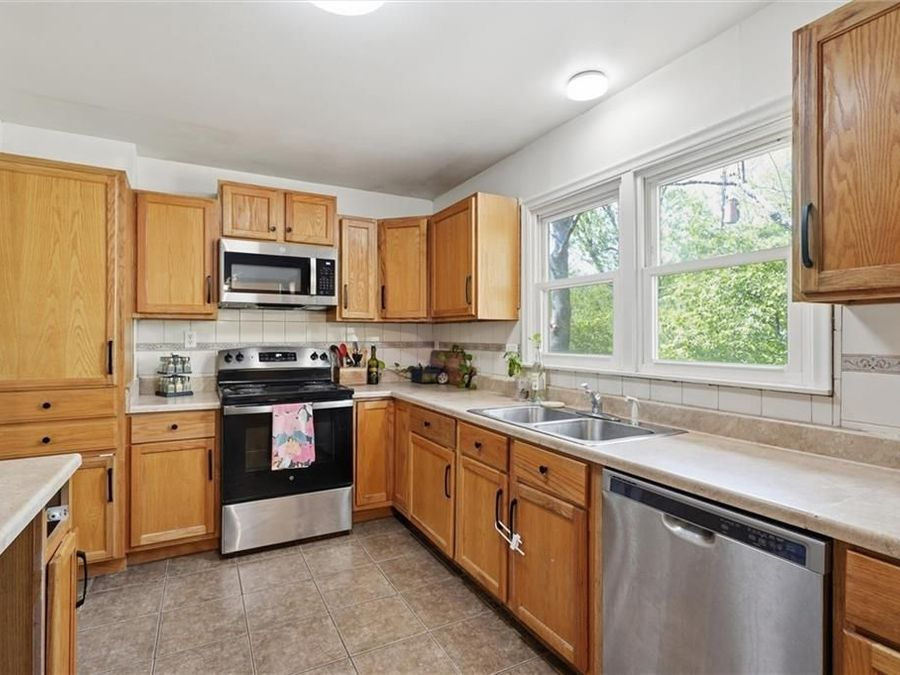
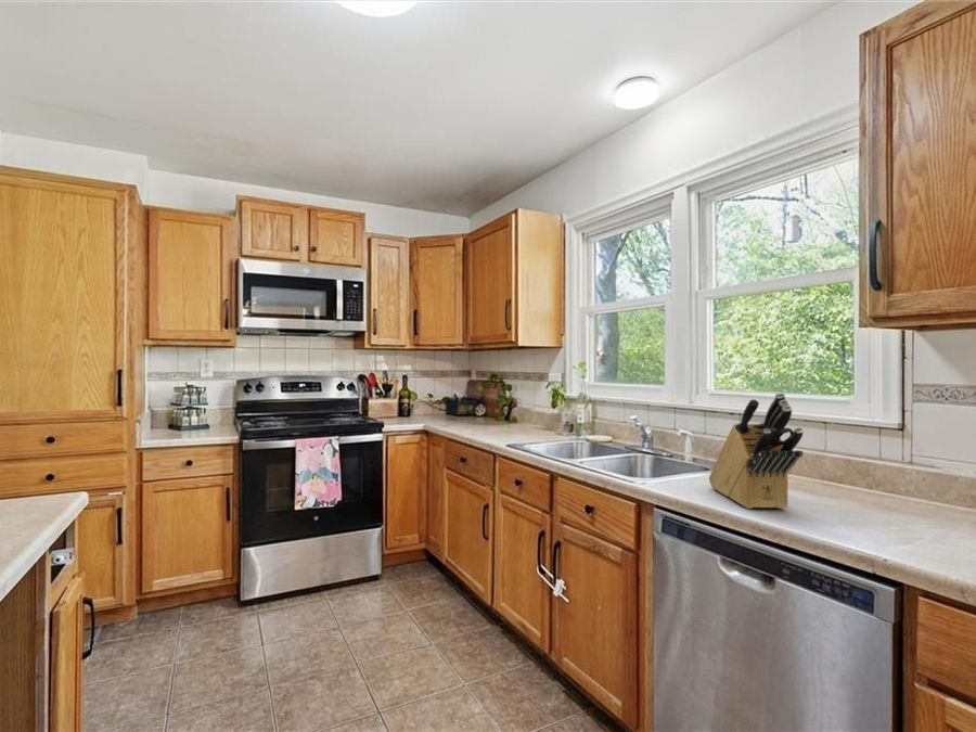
+ knife block [708,391,804,510]
